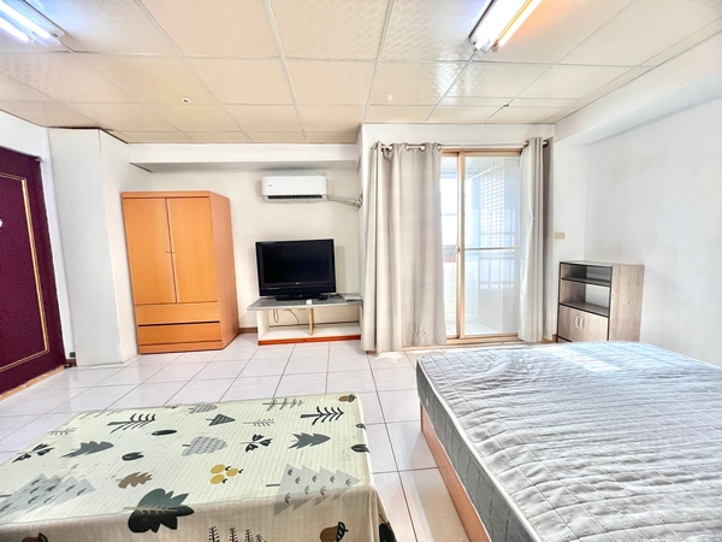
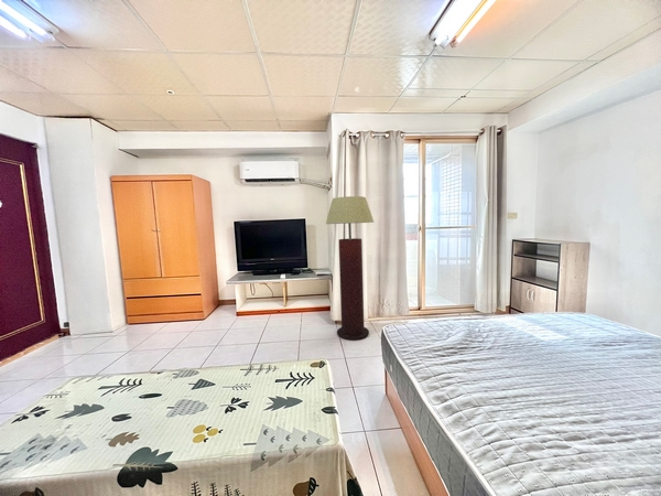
+ floor lamp [325,195,375,342]
